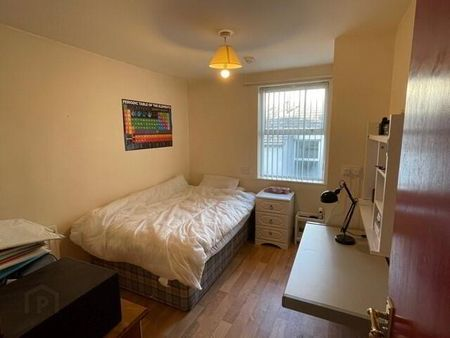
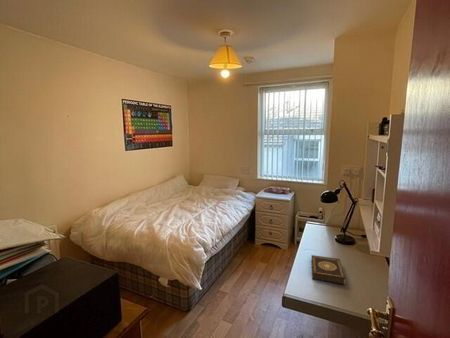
+ book [310,254,346,285]
